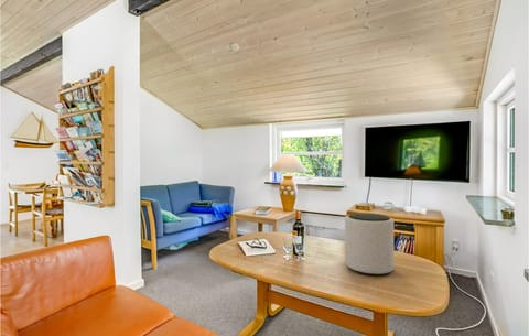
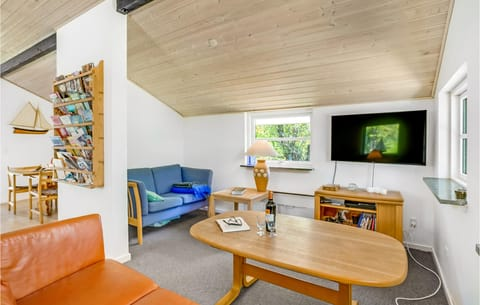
- plant pot [344,212,395,275]
